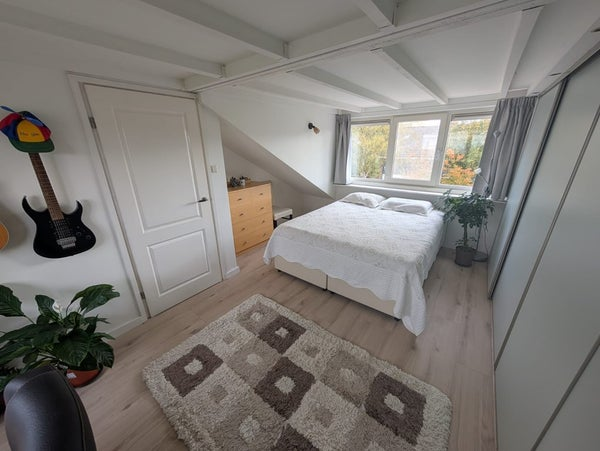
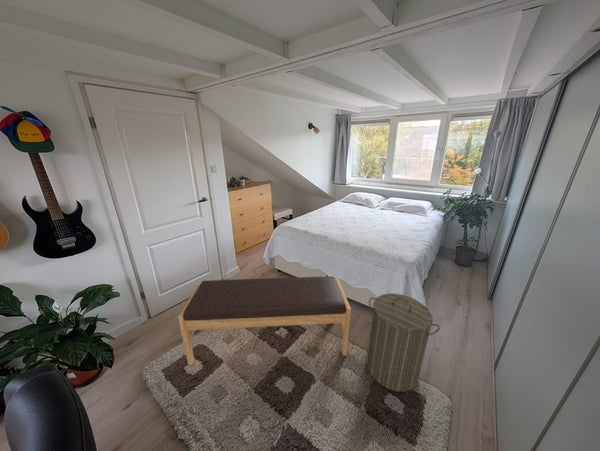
+ laundry hamper [365,292,441,393]
+ bench [177,276,352,366]
